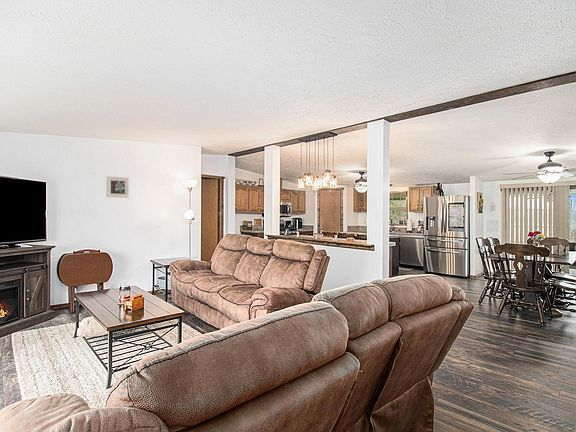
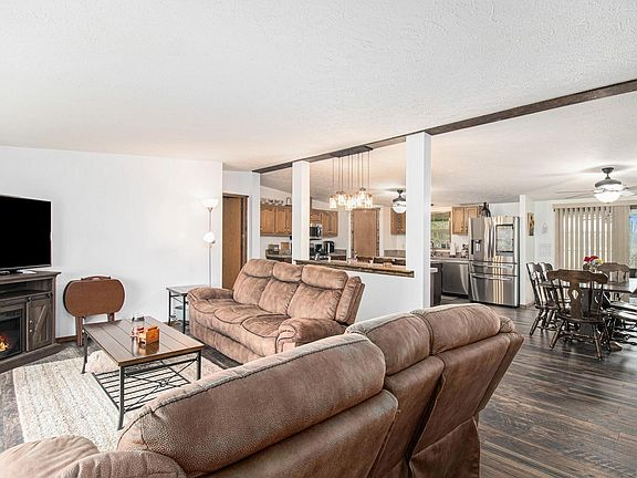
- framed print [106,175,130,199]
